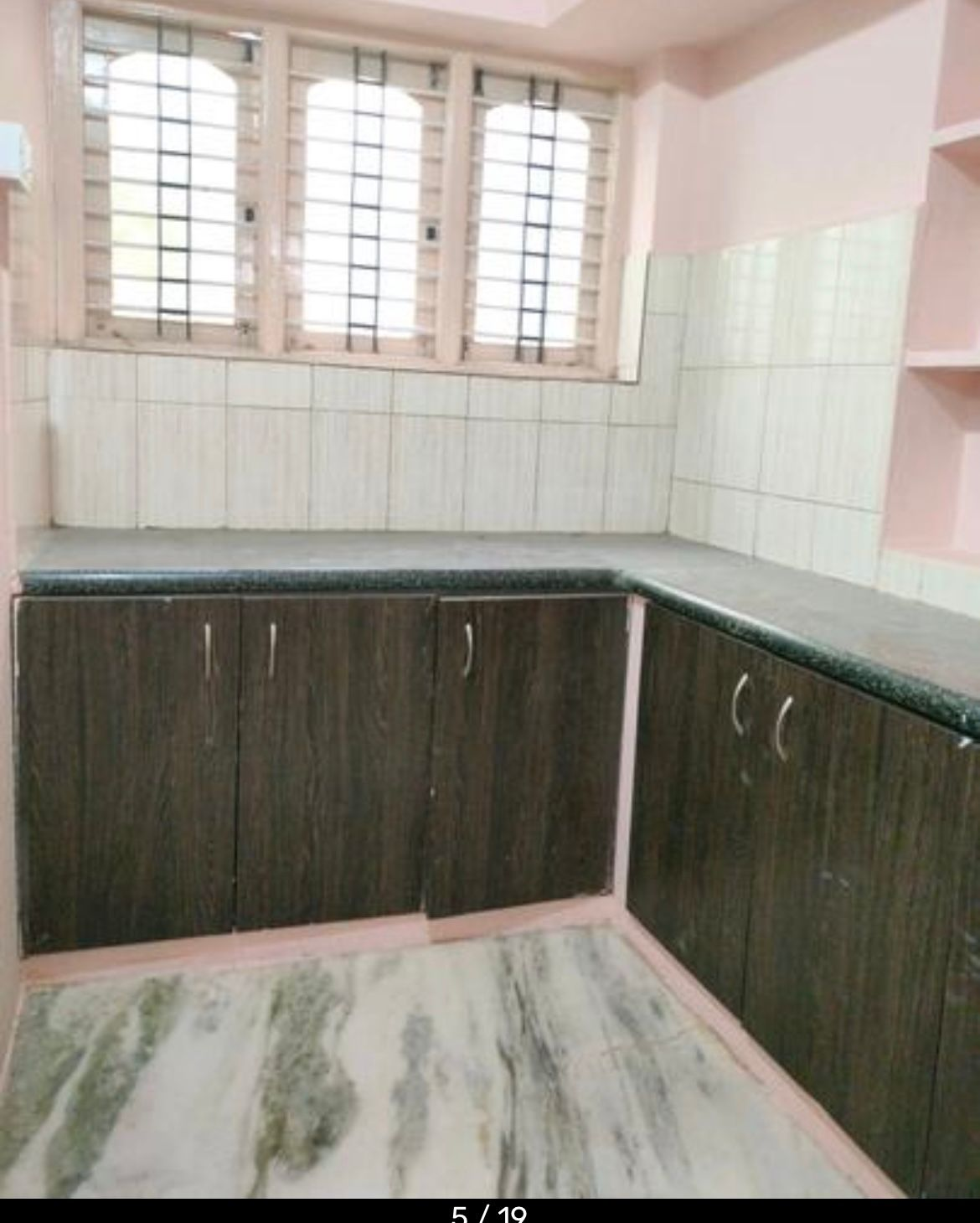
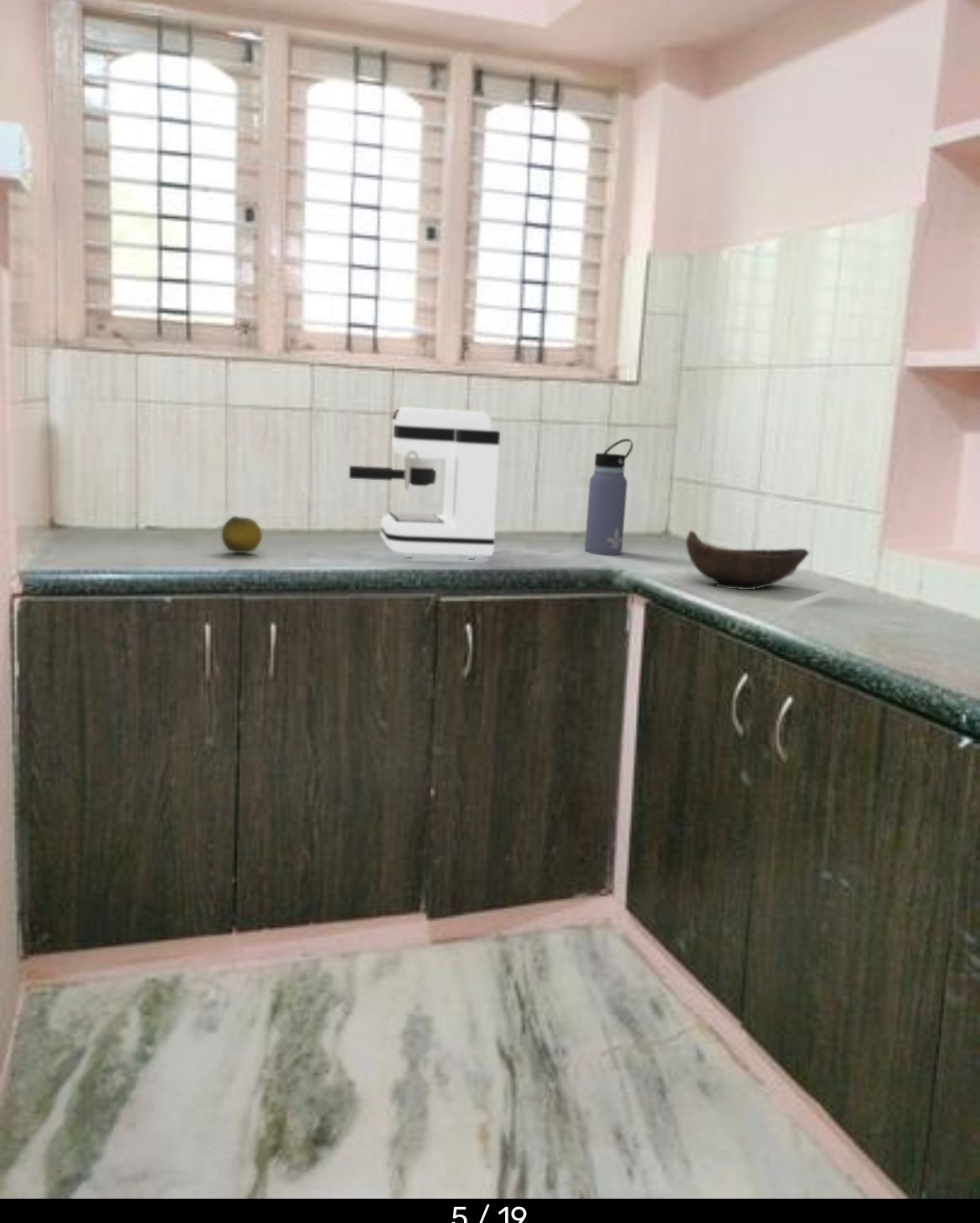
+ fruit [221,515,263,554]
+ coffee maker [348,406,501,560]
+ bowl [685,529,810,591]
+ water bottle [584,438,634,556]
